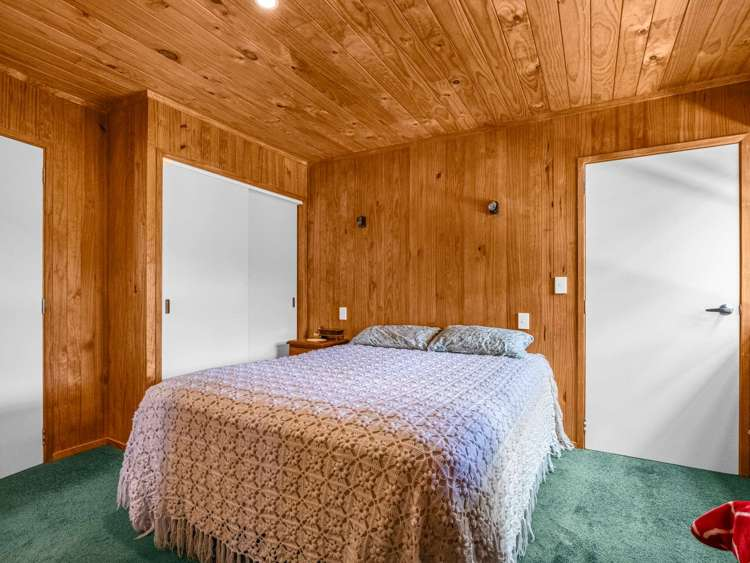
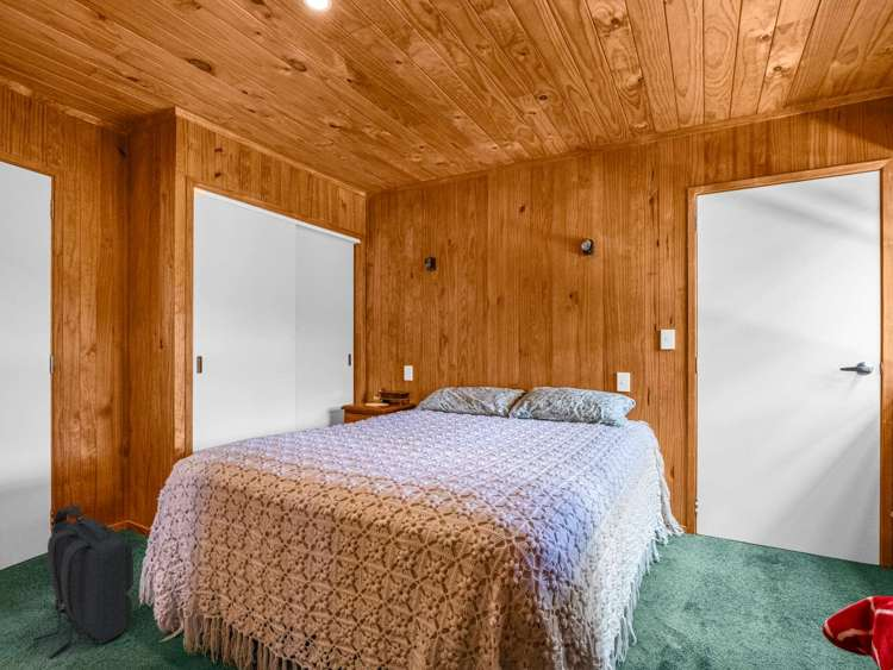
+ backpack [32,503,135,660]
